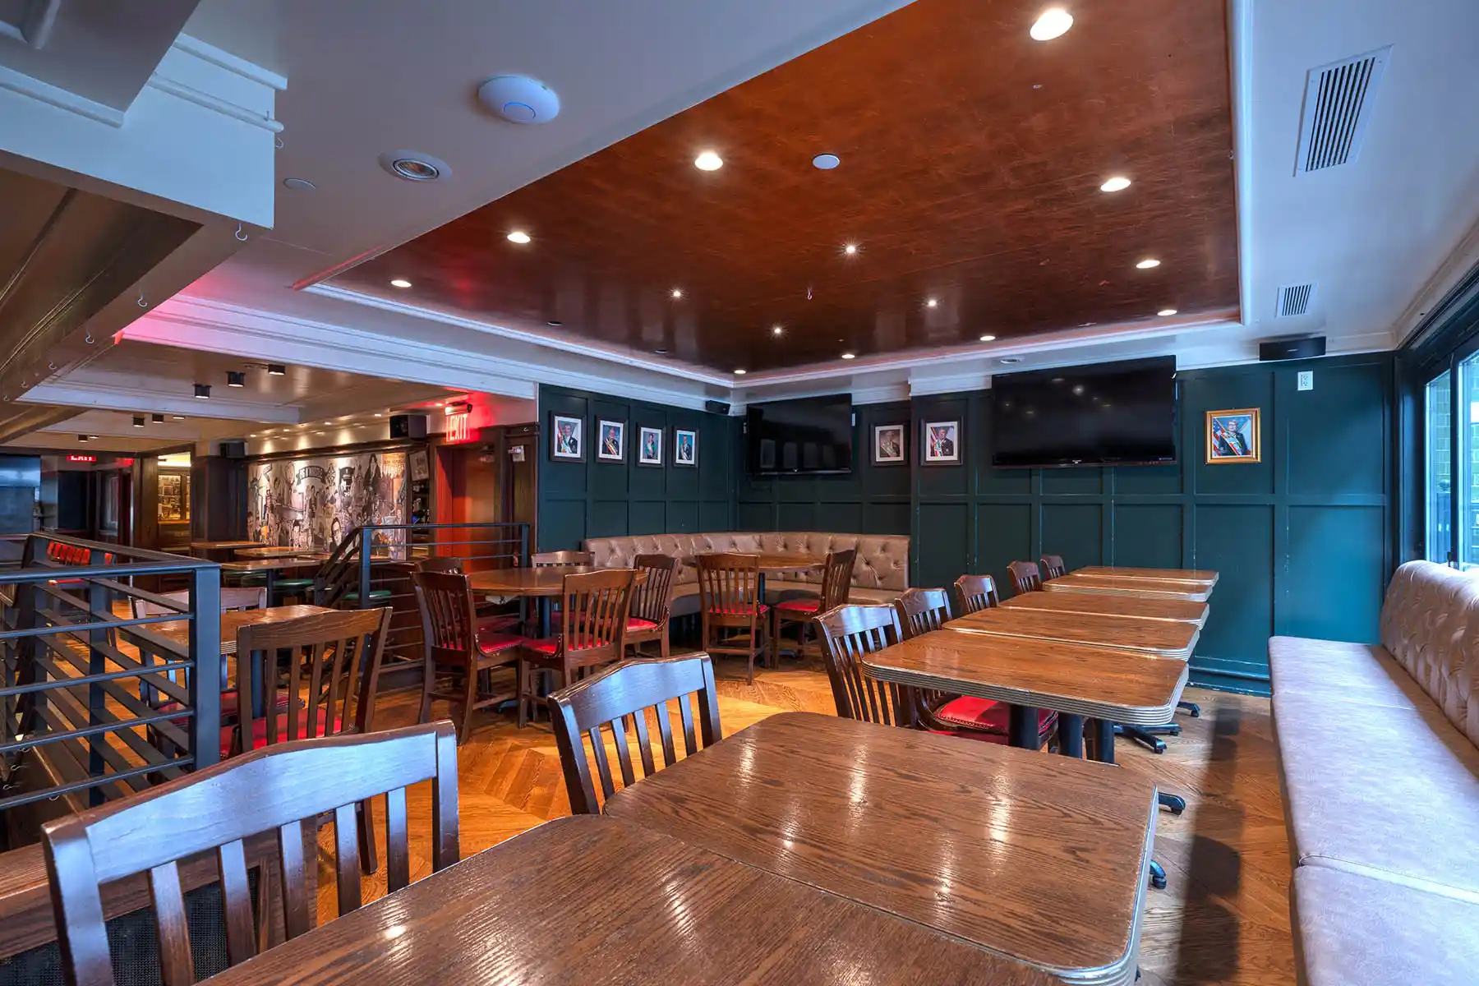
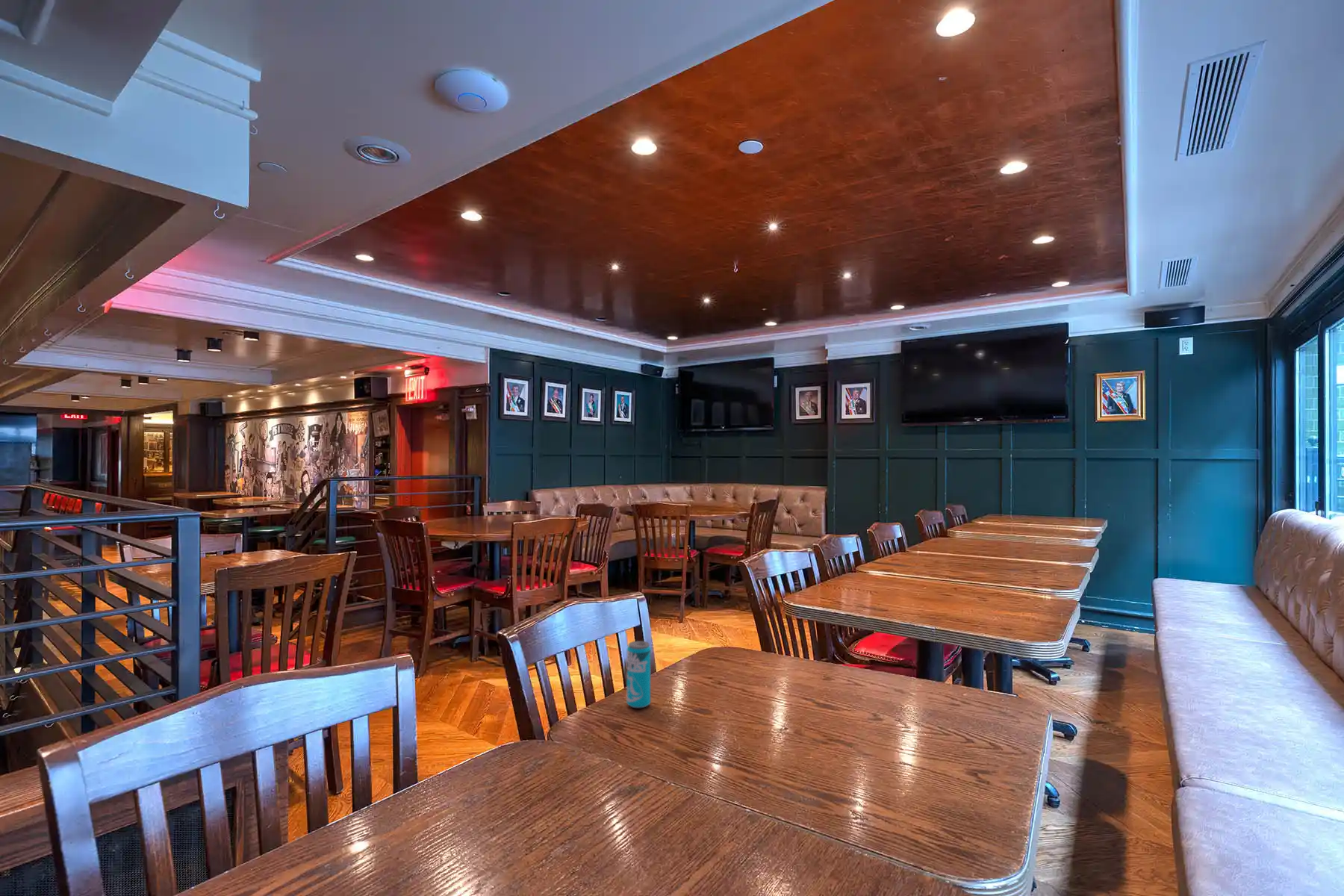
+ beverage can [626,640,652,709]
